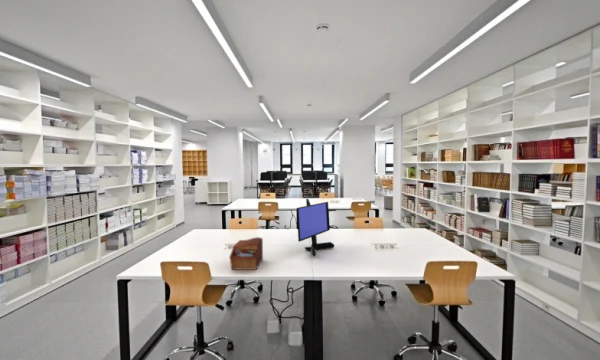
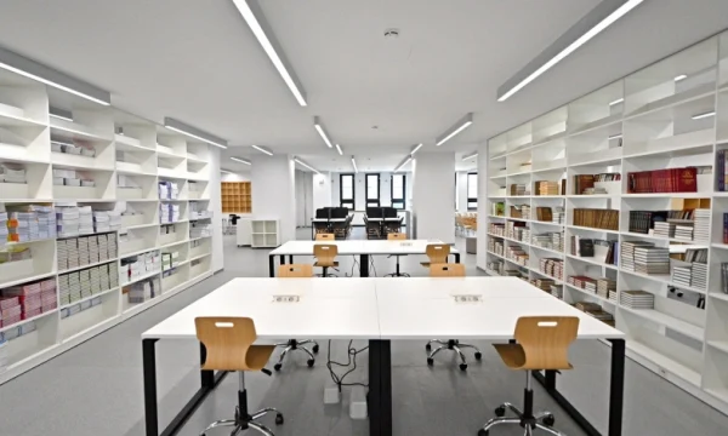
- monitor [296,198,335,257]
- sewing box [229,236,264,271]
